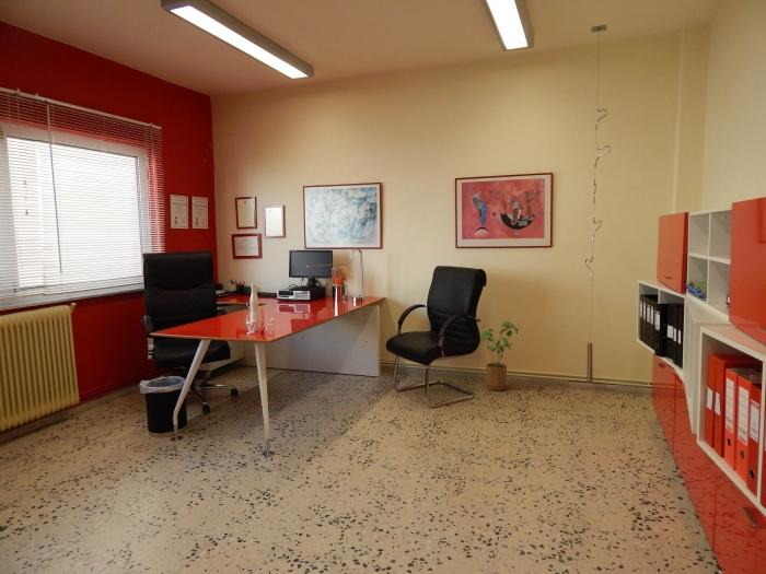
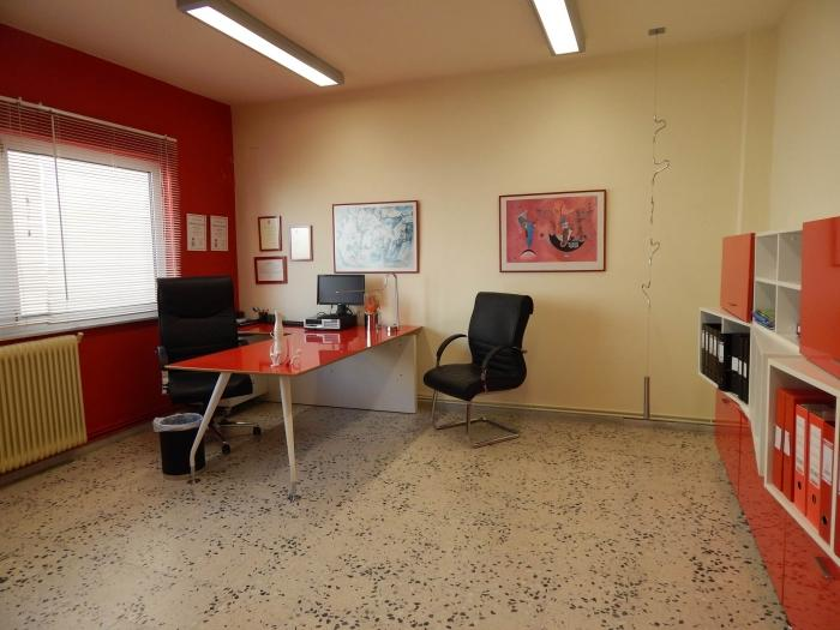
- house plant [479,320,521,391]
